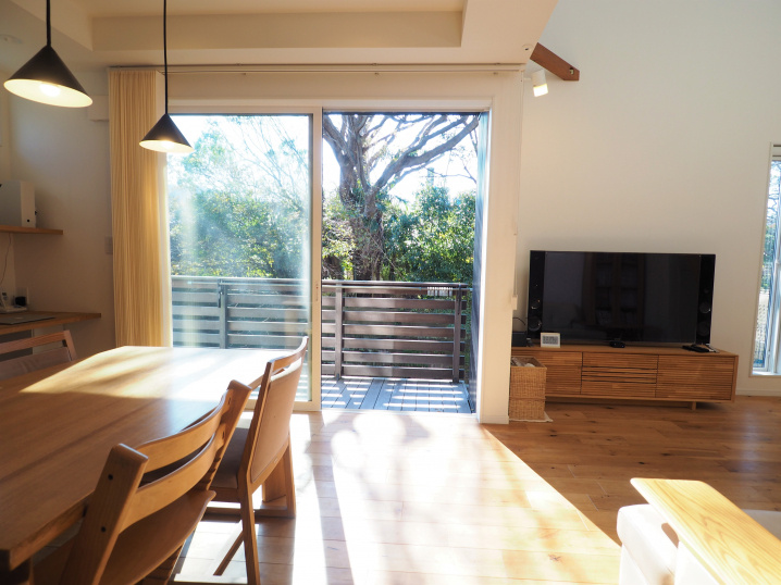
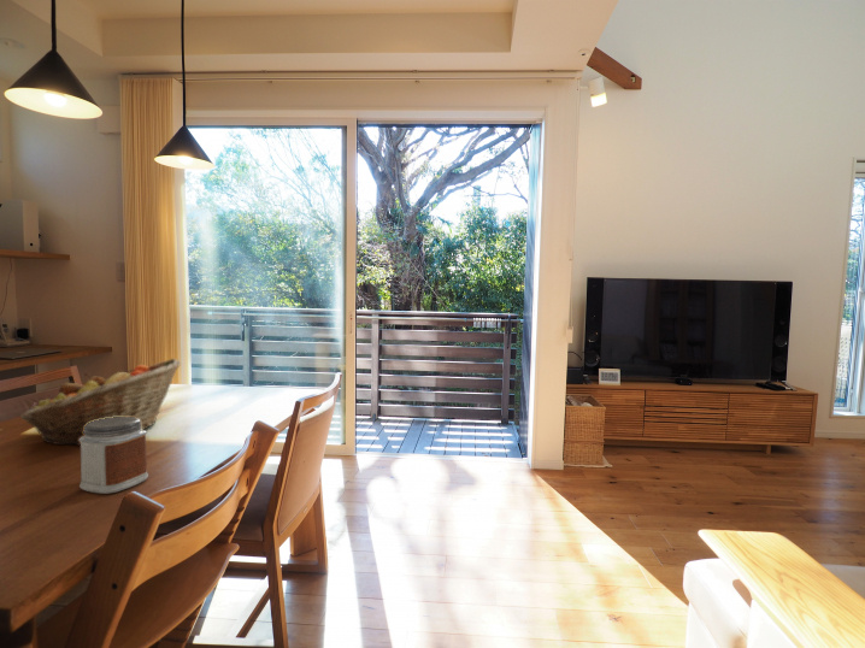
+ jar [78,417,149,495]
+ fruit basket [19,358,182,447]
